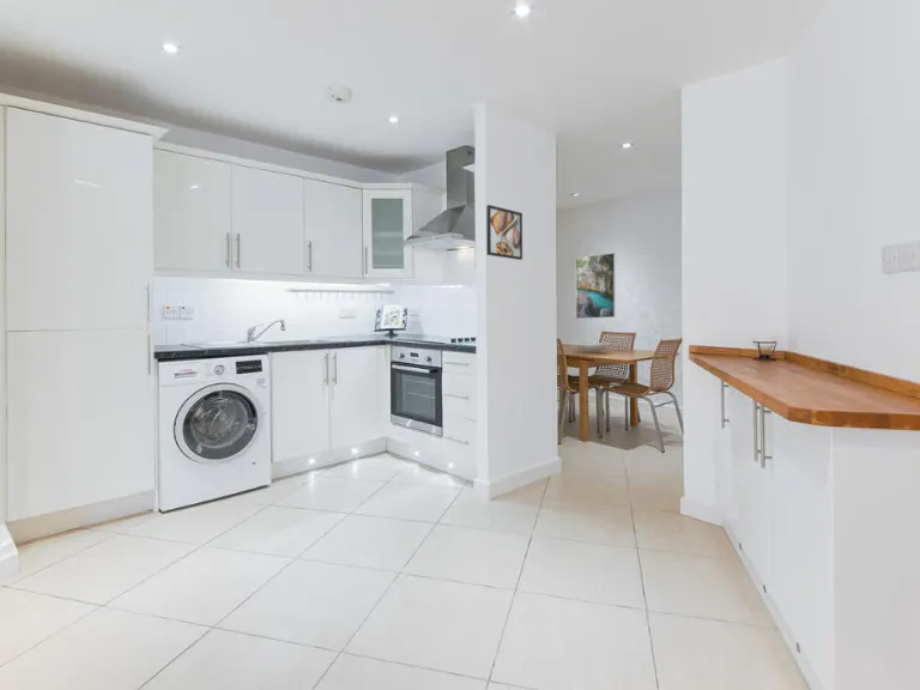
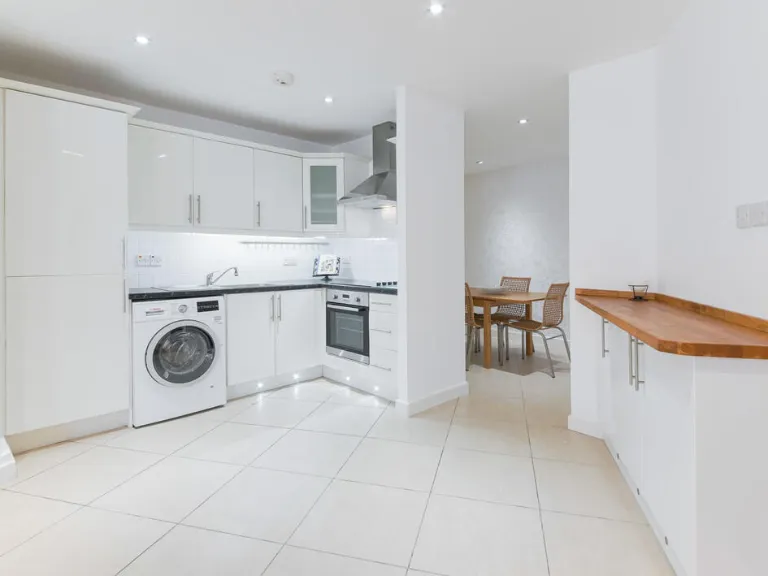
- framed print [485,204,523,261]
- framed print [575,252,617,320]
